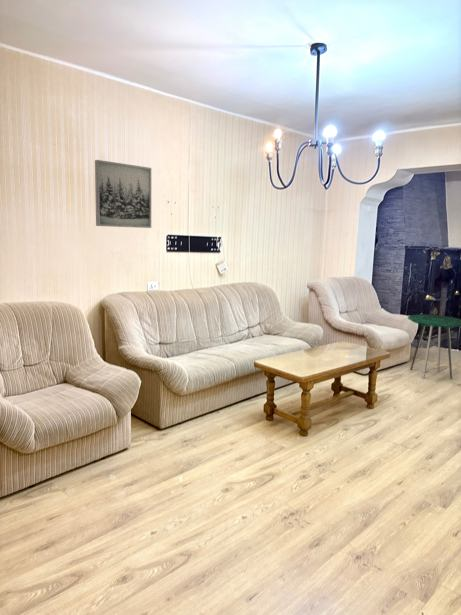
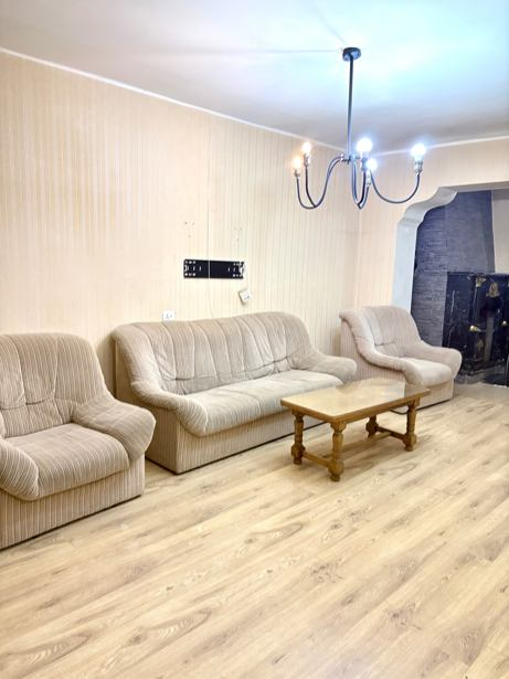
- wall art [94,159,152,229]
- side table [407,313,461,380]
